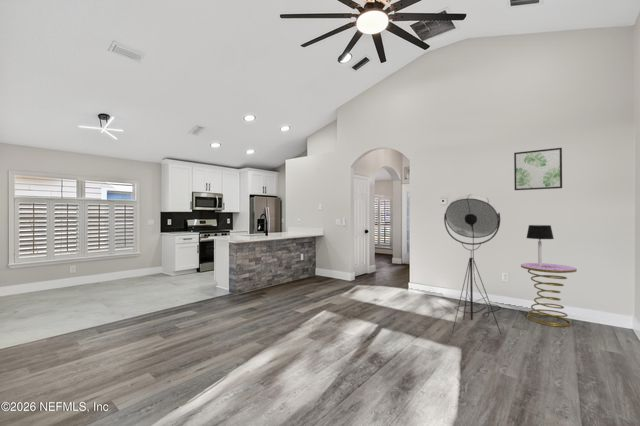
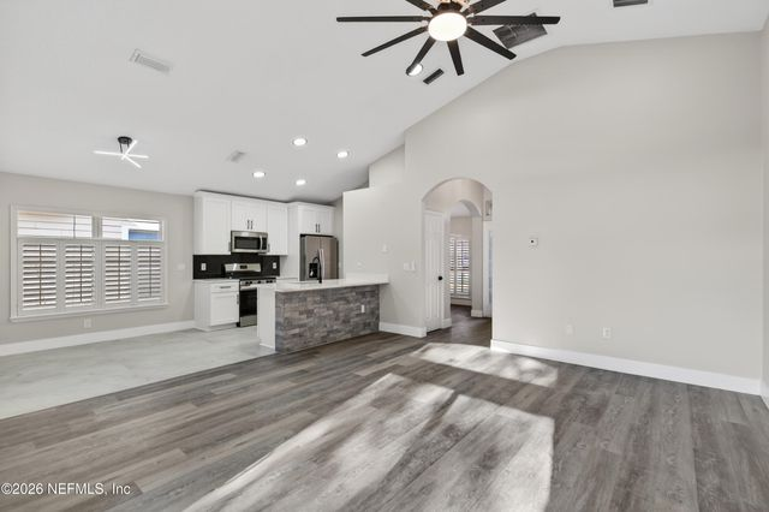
- wall art [513,147,563,191]
- side table [520,262,578,328]
- table lamp [526,224,555,266]
- floor lamp [443,193,502,335]
